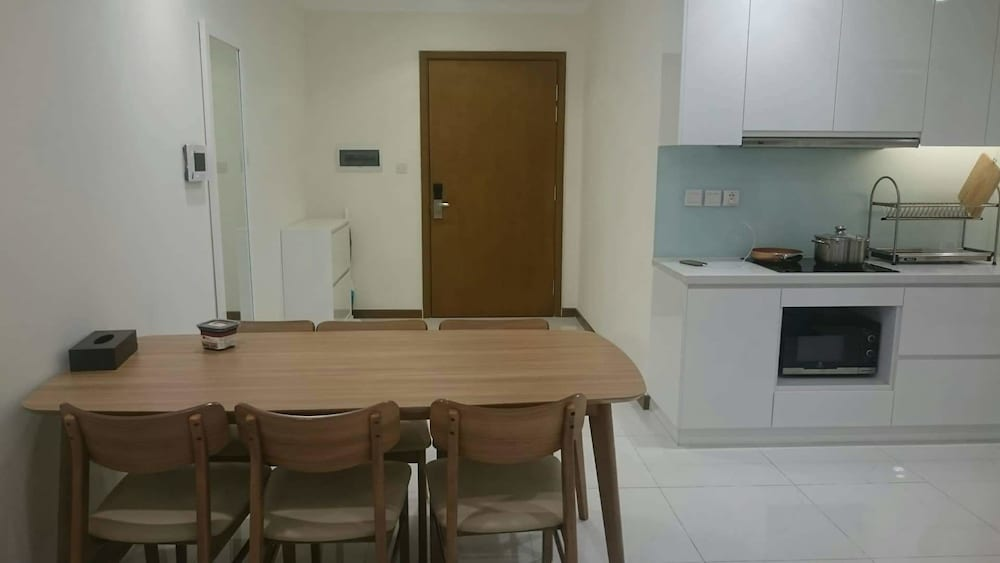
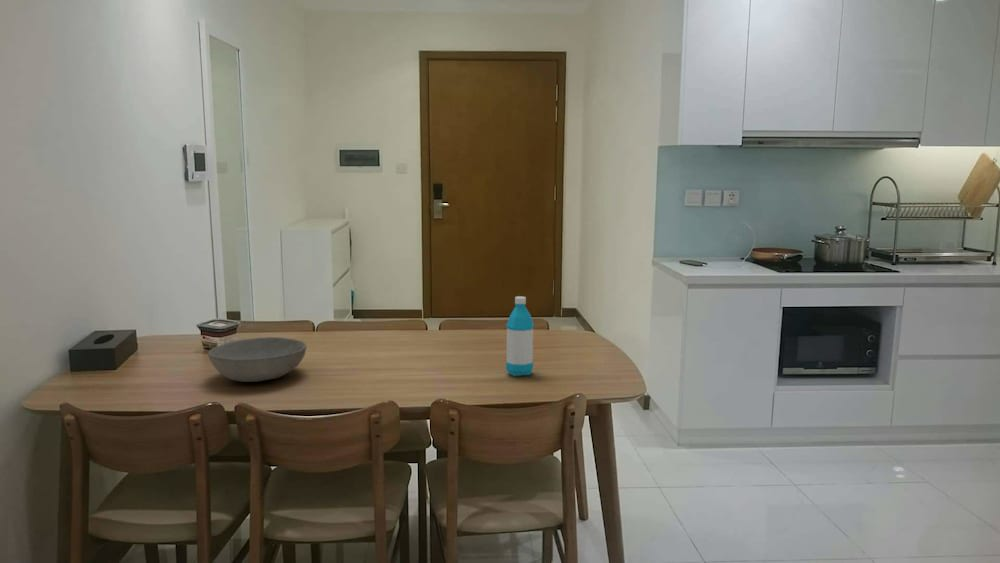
+ bowl [207,336,307,383]
+ water bottle [505,295,535,377]
